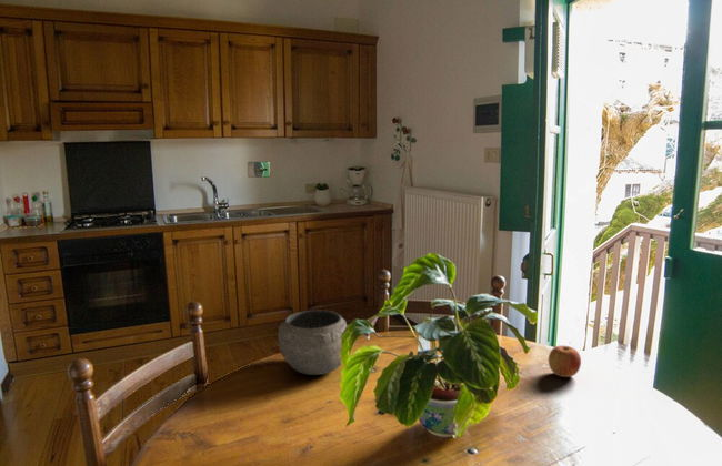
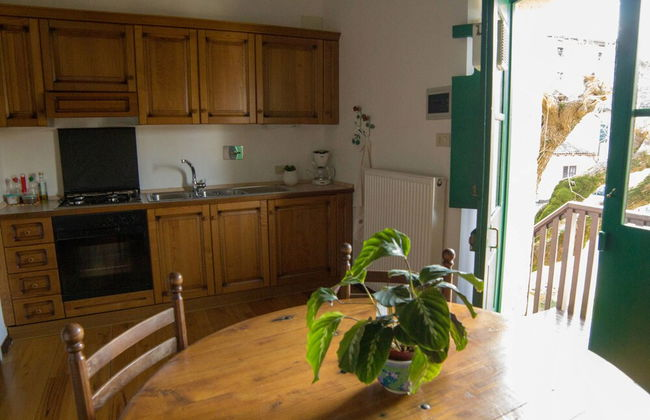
- bowl [277,308,355,376]
- apple [548,345,582,378]
